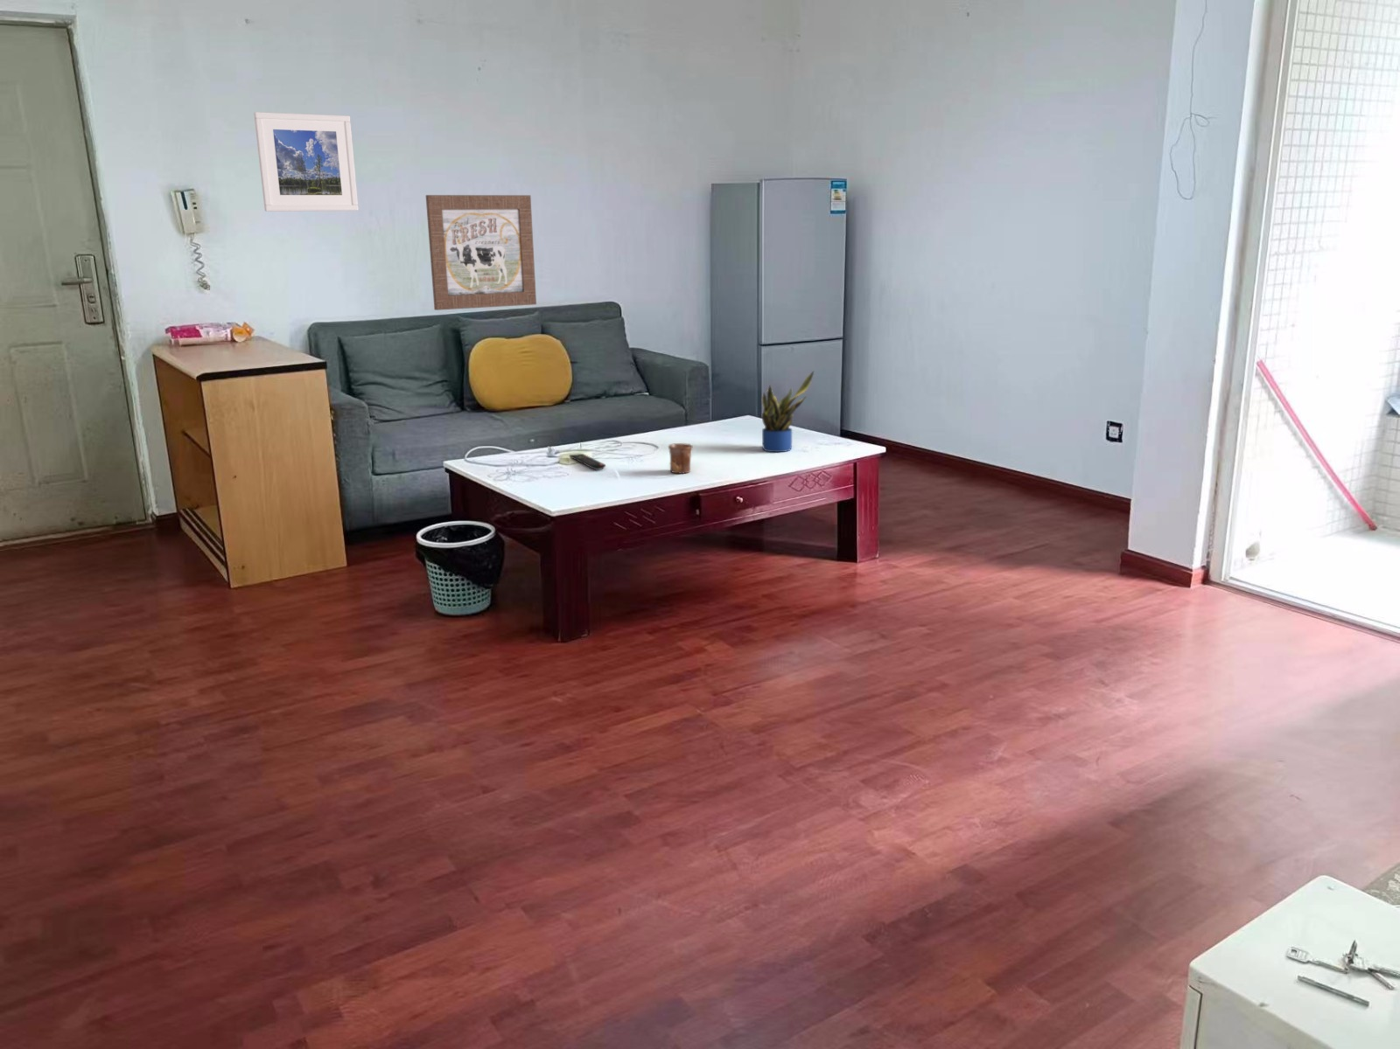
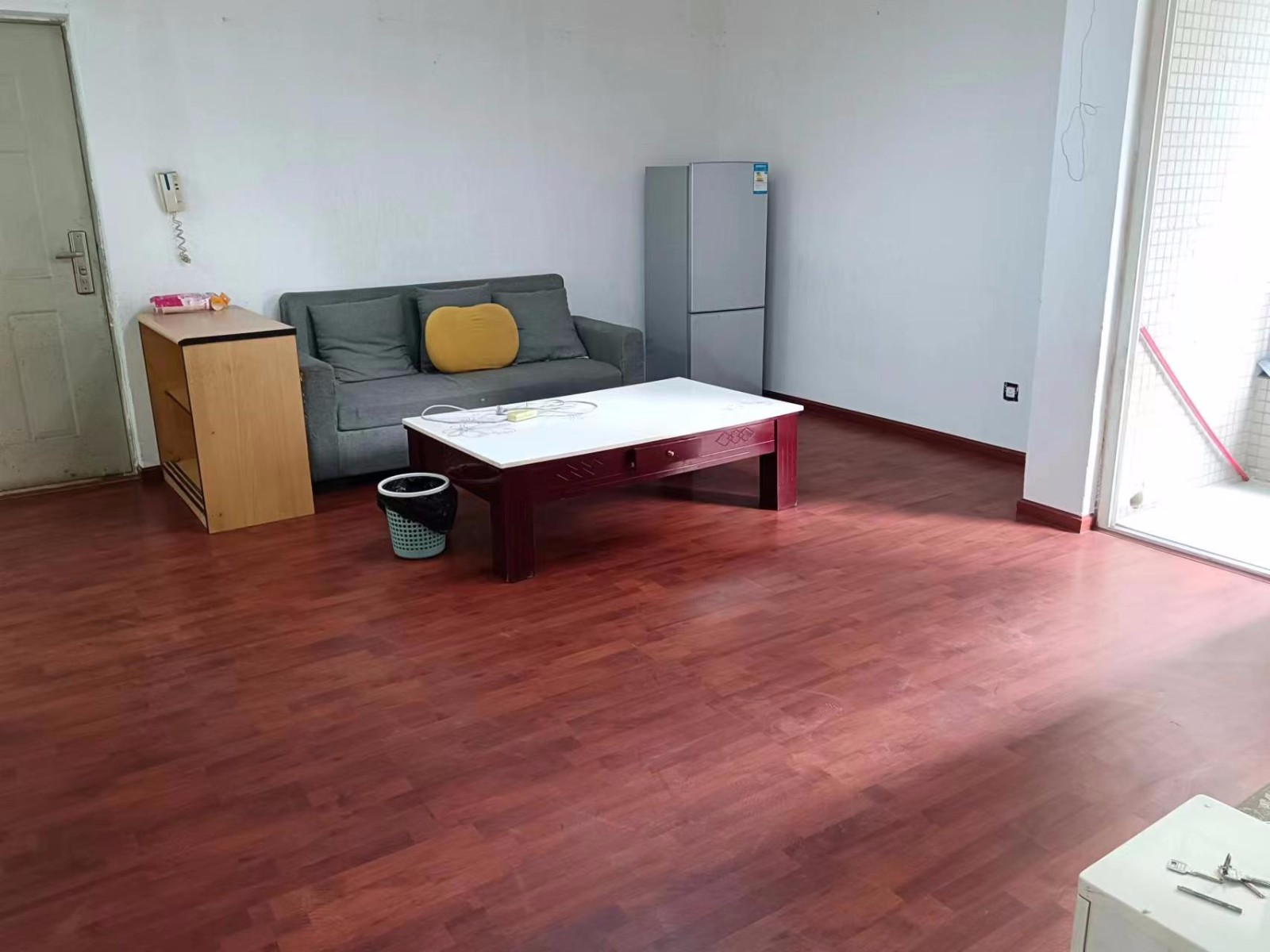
- remote control [569,453,606,471]
- potted plant [762,370,816,453]
- mug [668,442,693,475]
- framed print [252,111,359,213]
- wall art [426,194,537,311]
